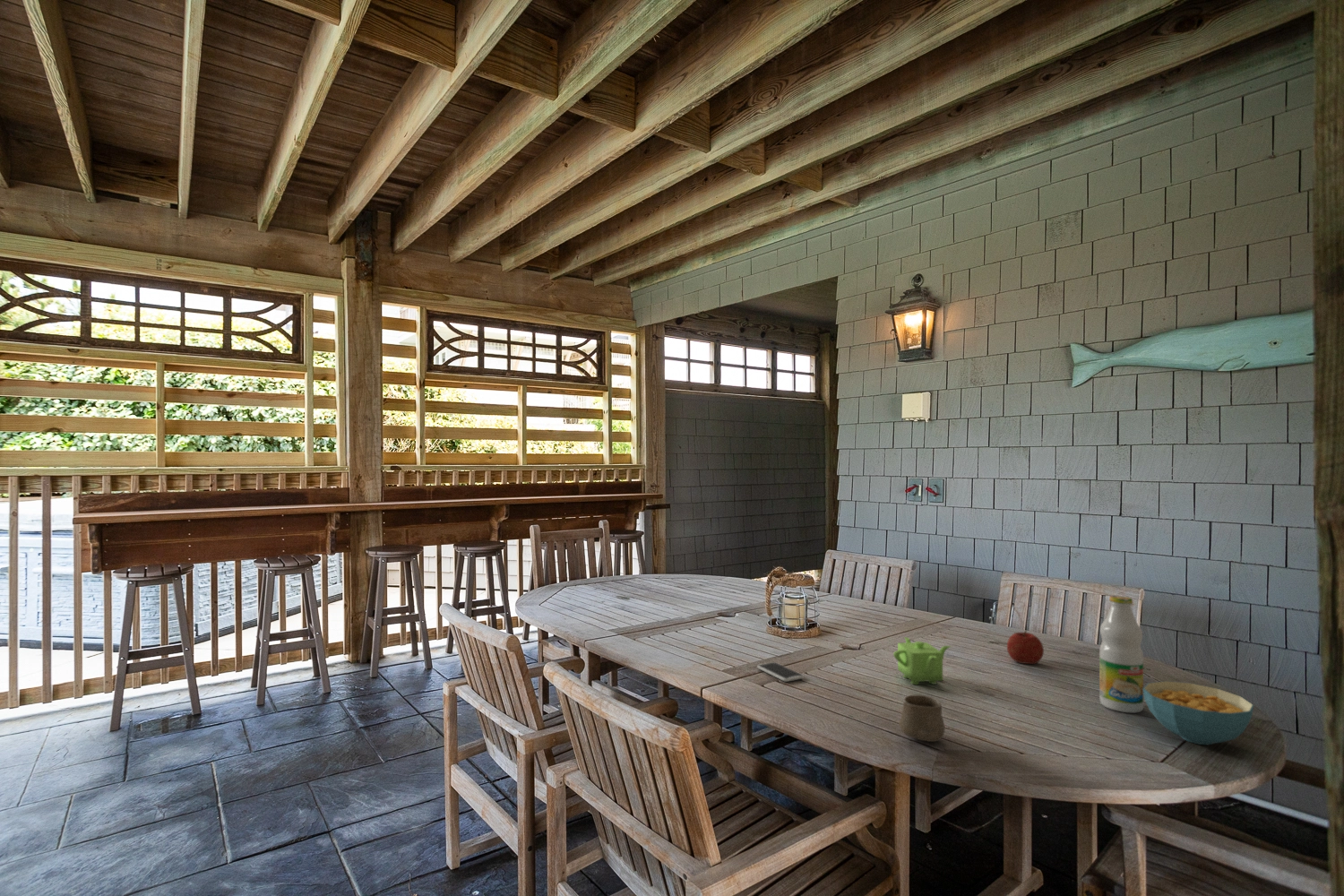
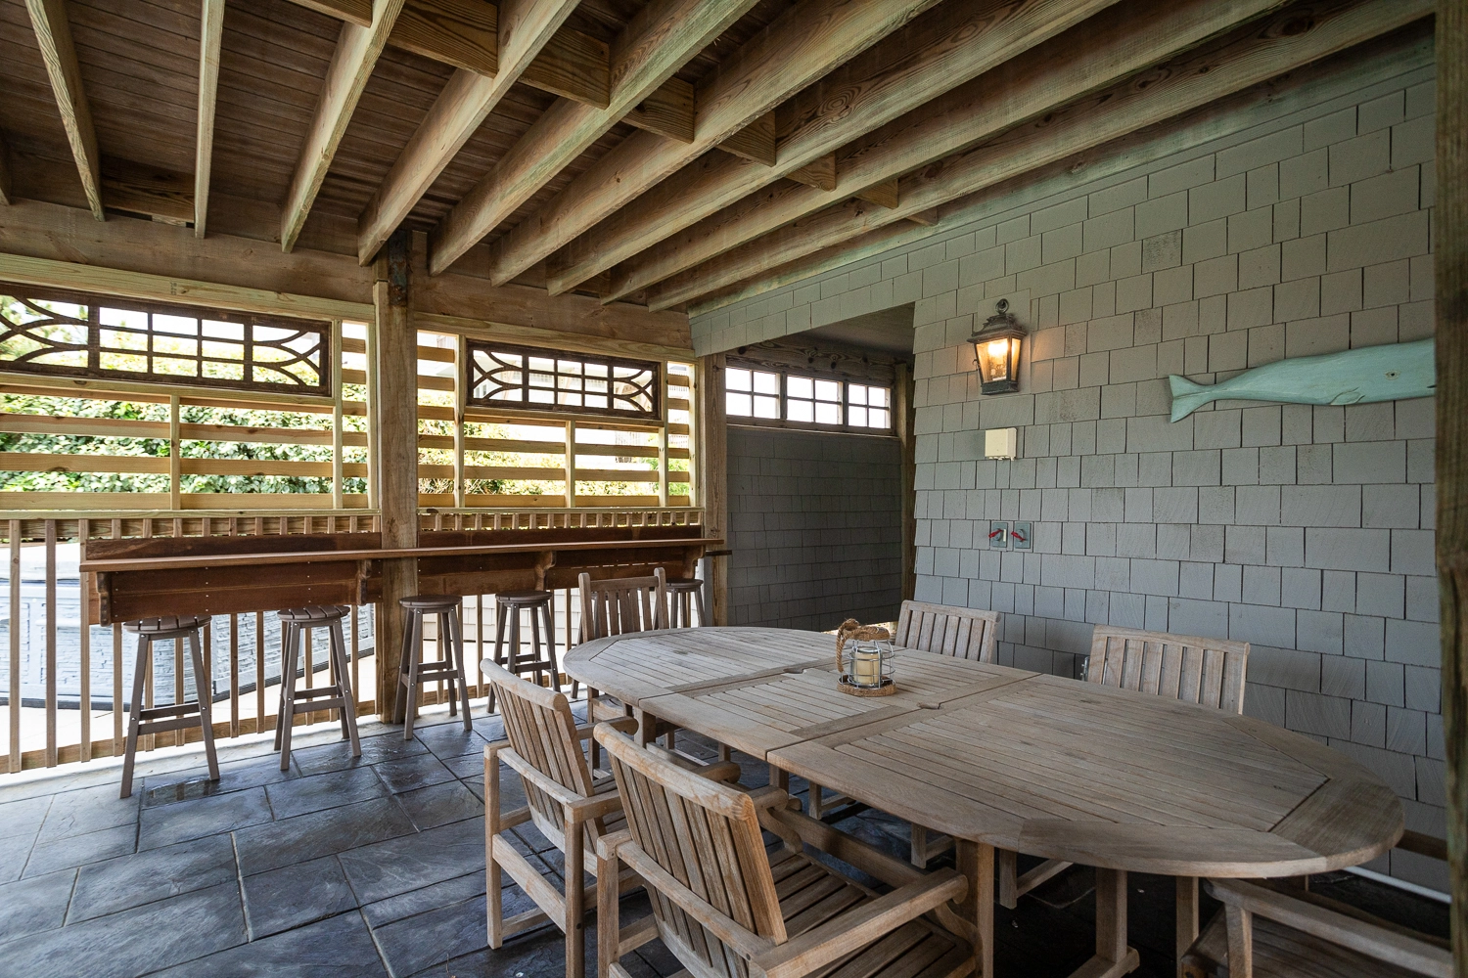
- smartphone [756,661,805,683]
- teapot [892,636,952,685]
- cup [898,694,946,743]
- bottle [1098,595,1144,713]
- fruit [1006,629,1045,665]
- cereal bowl [1143,680,1254,745]
